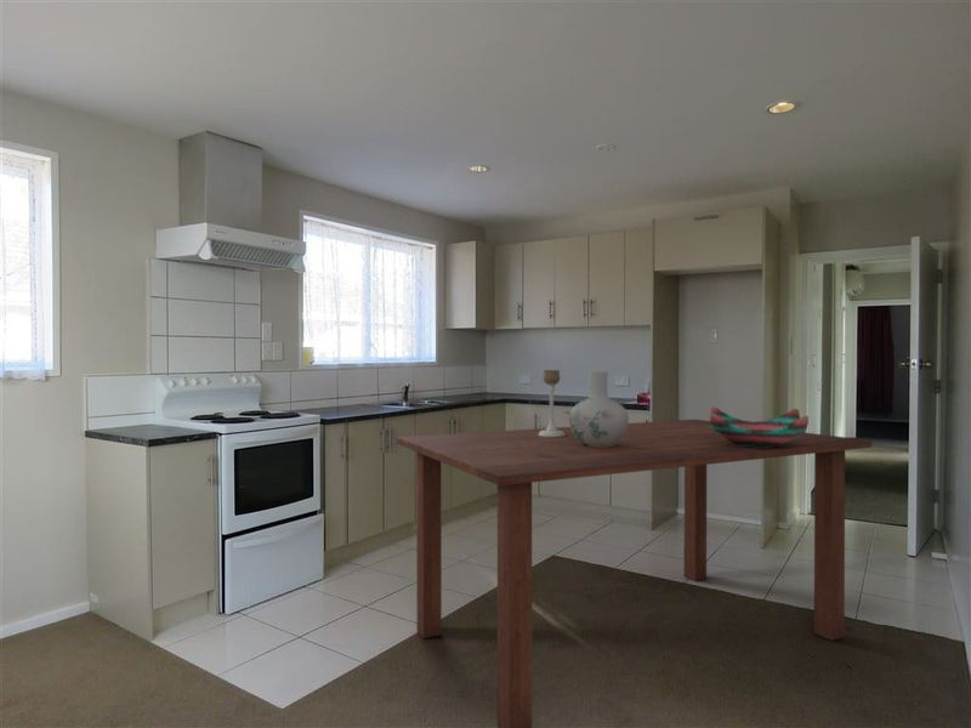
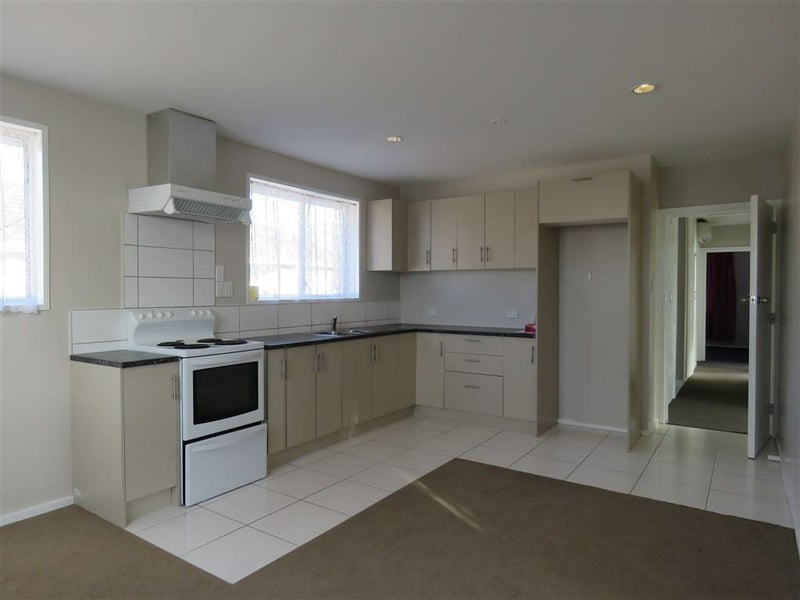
- vase [568,370,630,448]
- dining table [396,419,873,728]
- decorative bowl [709,405,810,448]
- candle holder [538,369,564,437]
